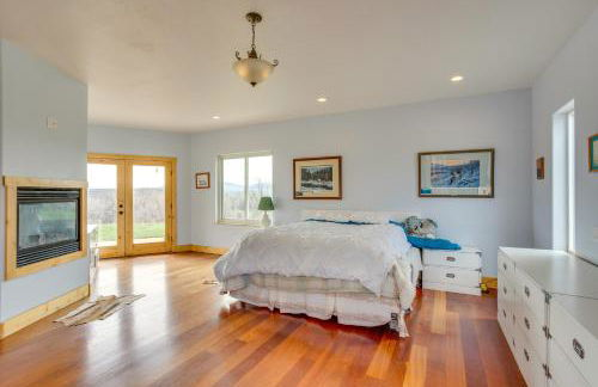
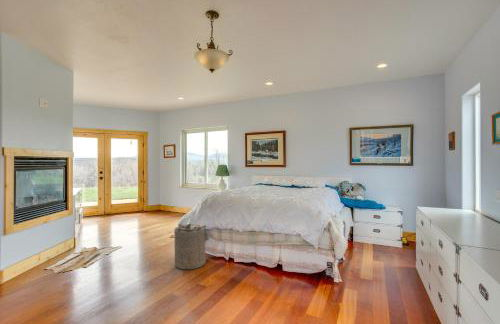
+ laundry hamper [173,223,213,270]
